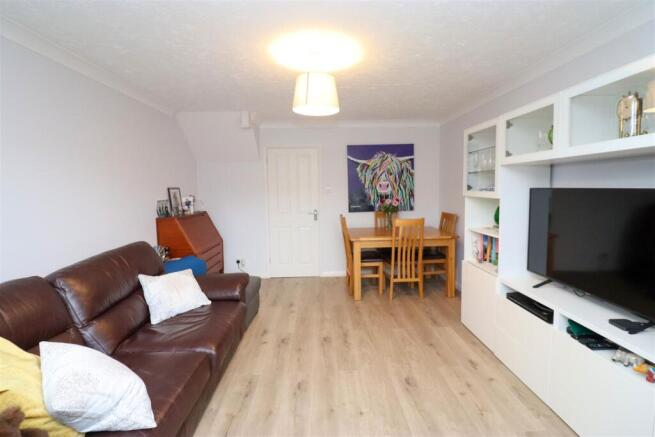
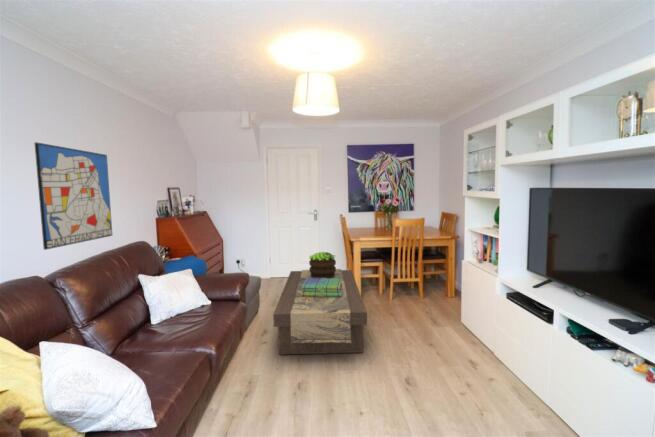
+ potted plant [308,251,337,279]
+ coffee table [272,268,368,355]
+ stack of books [301,278,343,297]
+ wall art [33,141,113,251]
